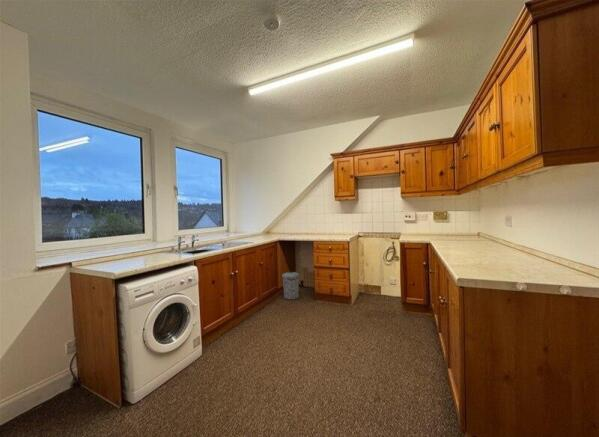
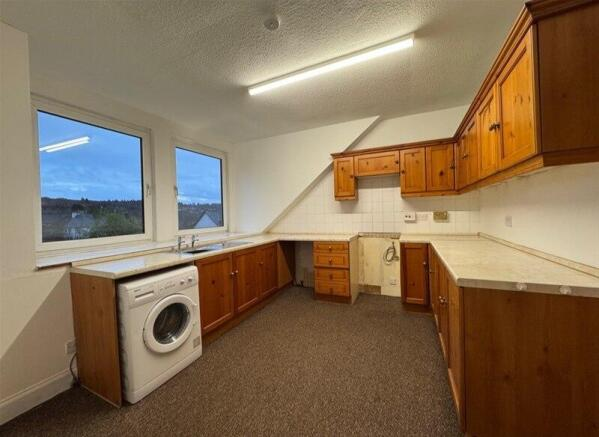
- trash can [281,271,300,301]
